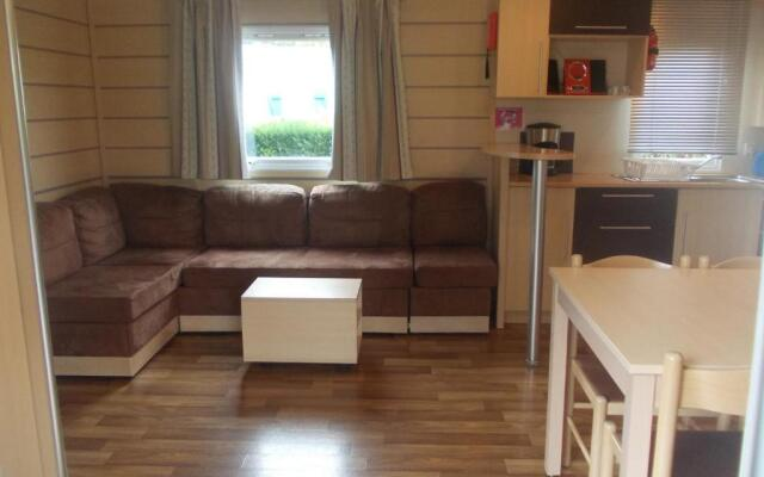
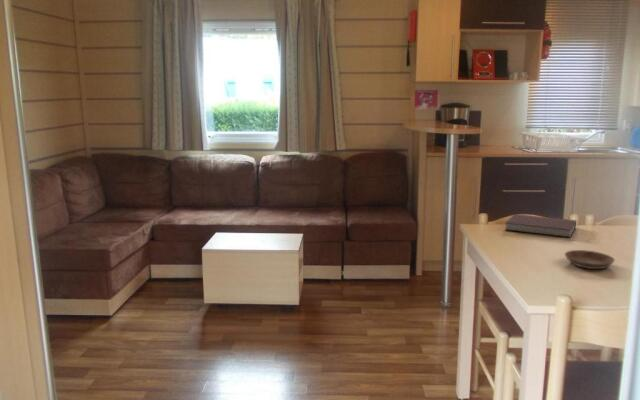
+ notebook [504,213,577,239]
+ saucer [564,249,616,270]
